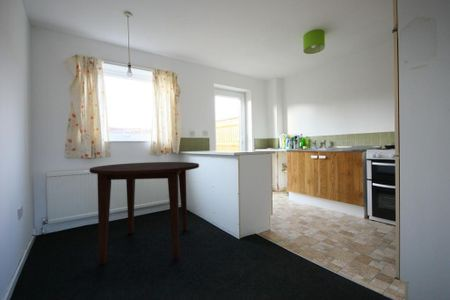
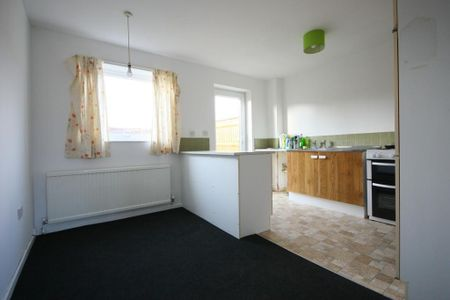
- dining table [89,161,200,265]
